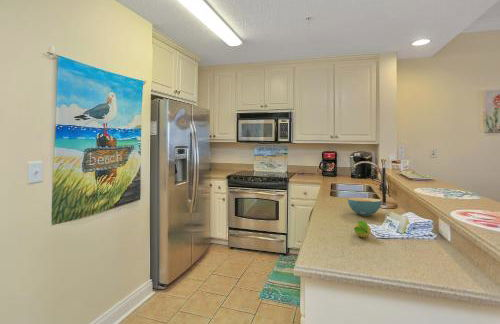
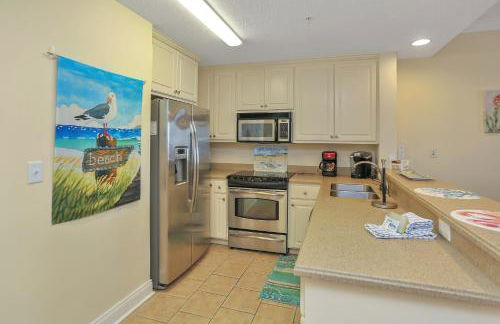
- cereal bowl [347,197,383,217]
- fruit [353,220,372,238]
